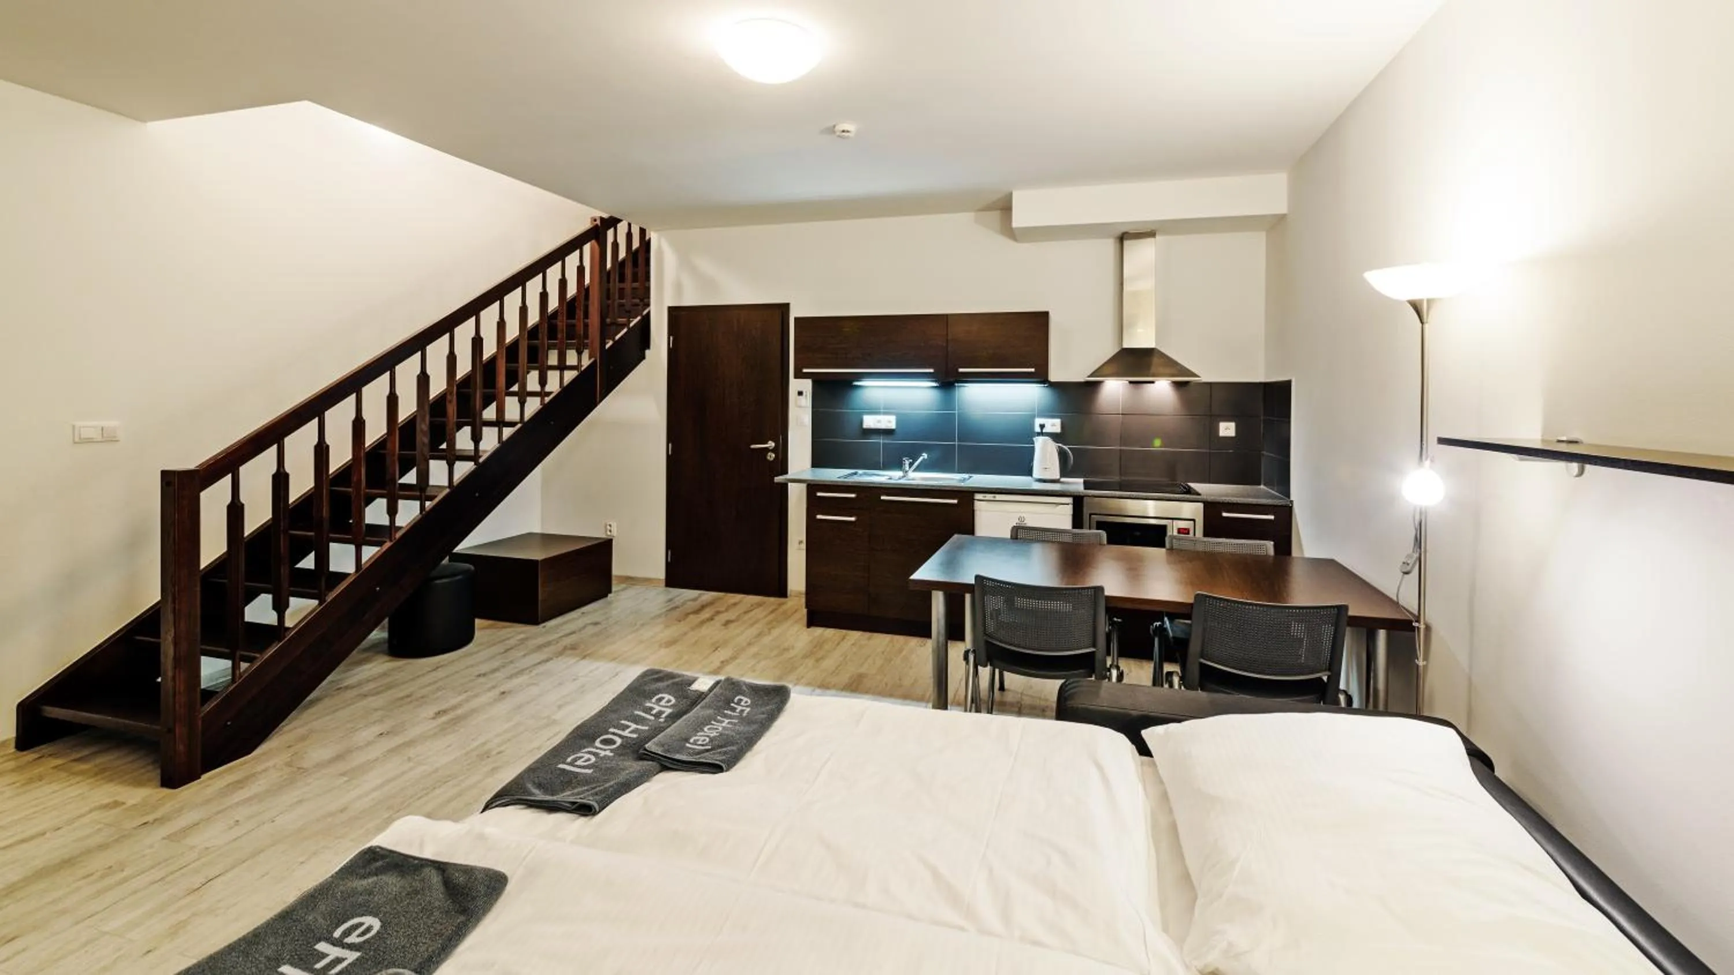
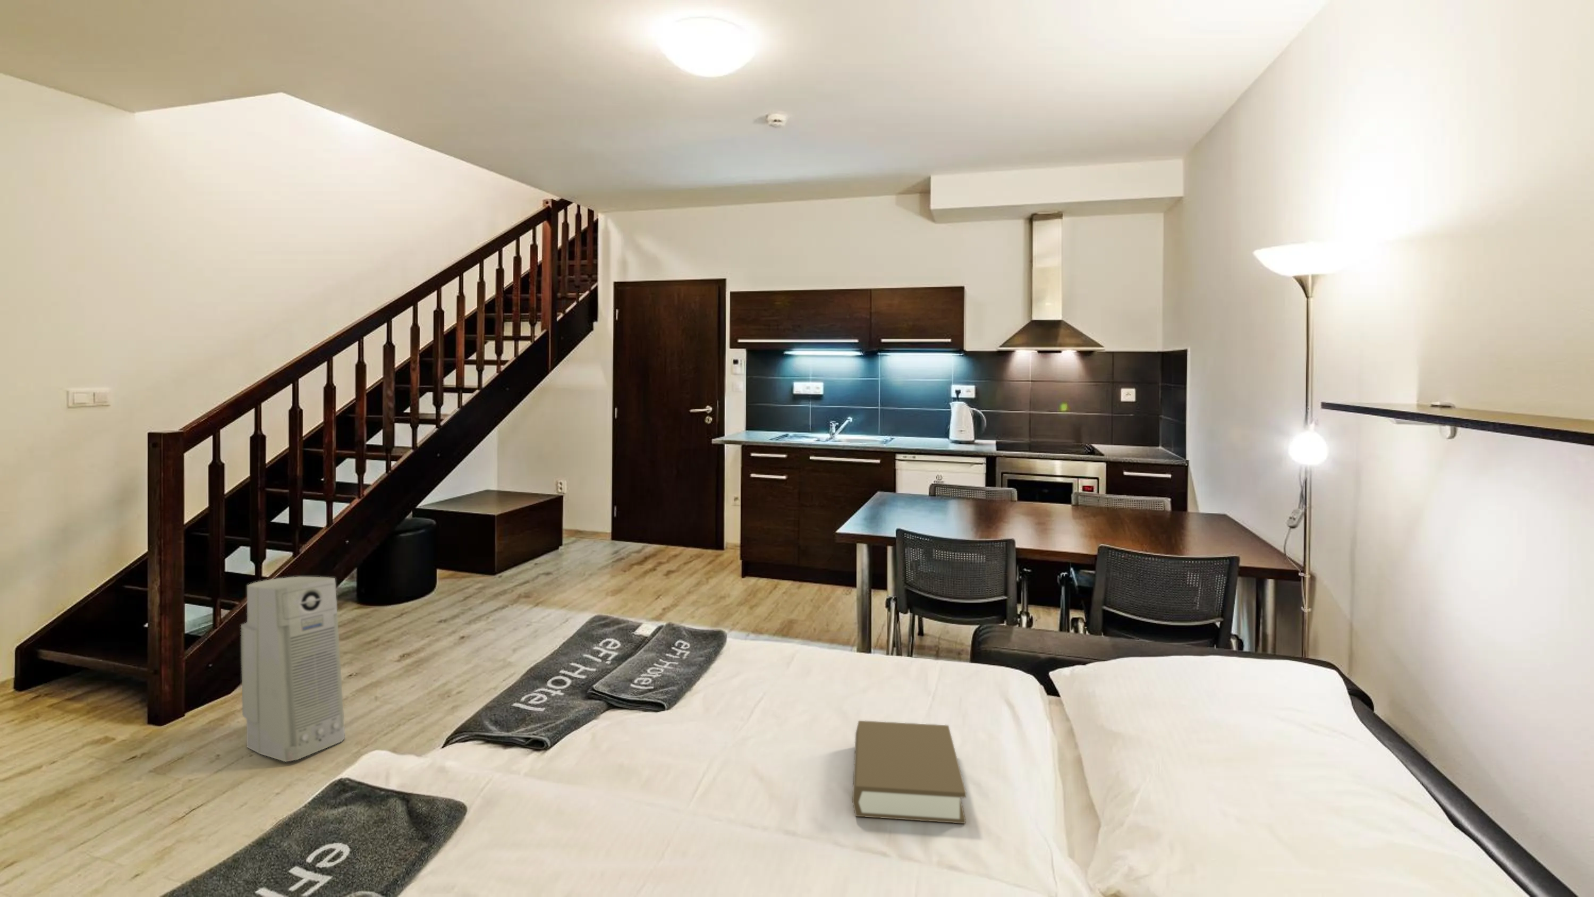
+ book [852,720,967,825]
+ air purifier [240,576,345,762]
